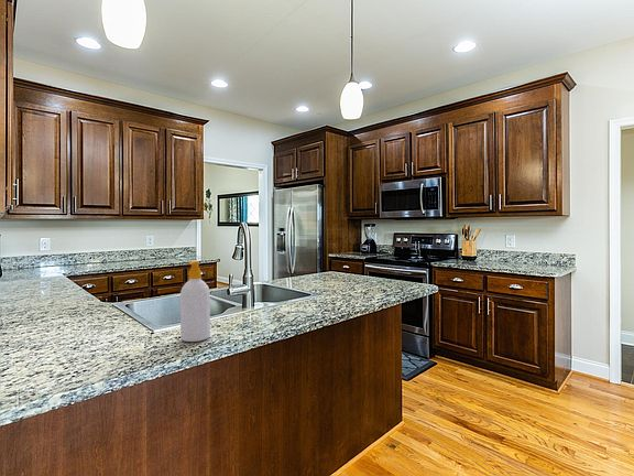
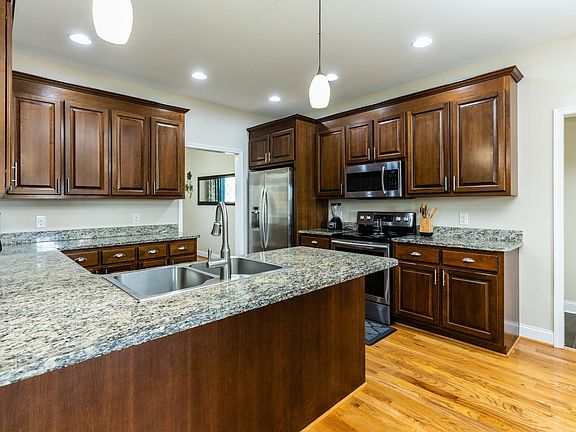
- soap bottle [179,260,211,343]
